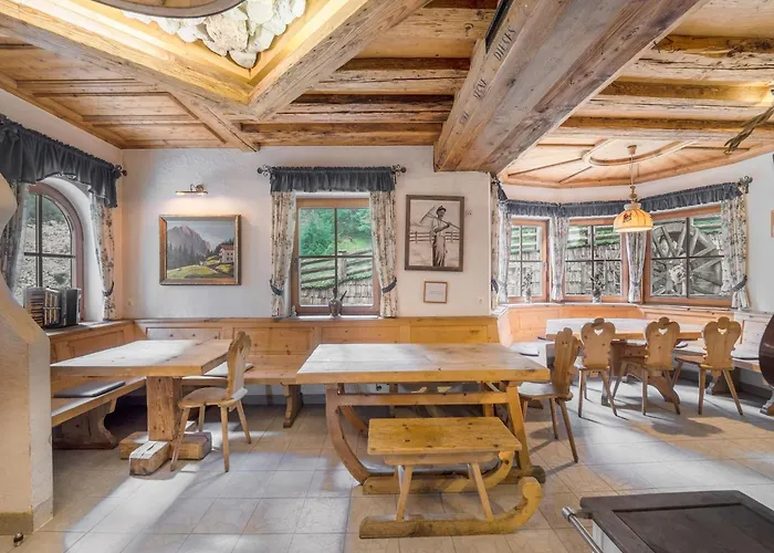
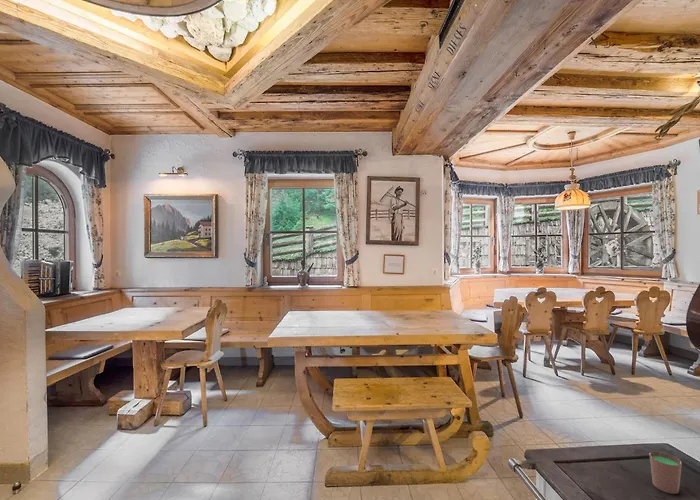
+ cup [649,450,683,495]
